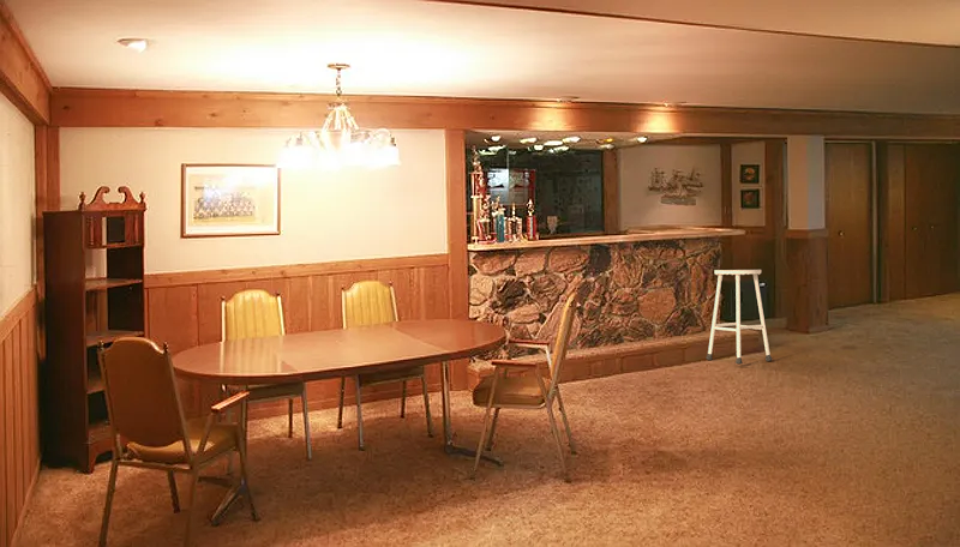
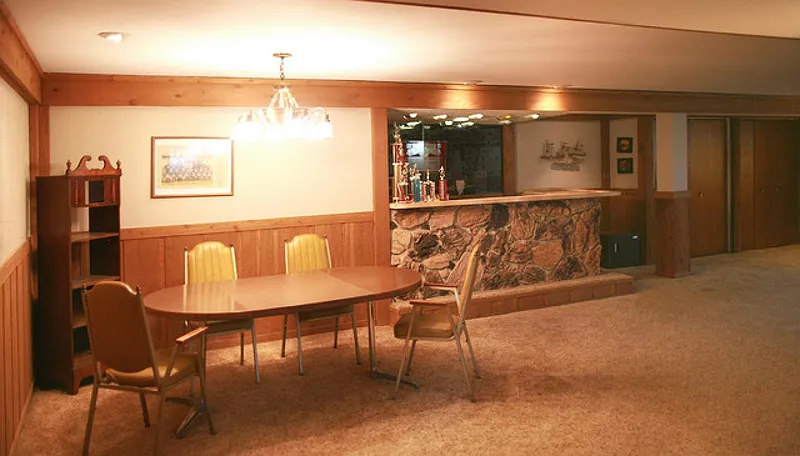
- stool [704,269,773,366]
